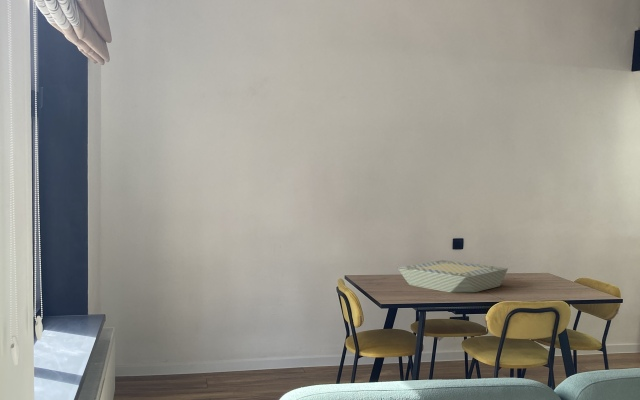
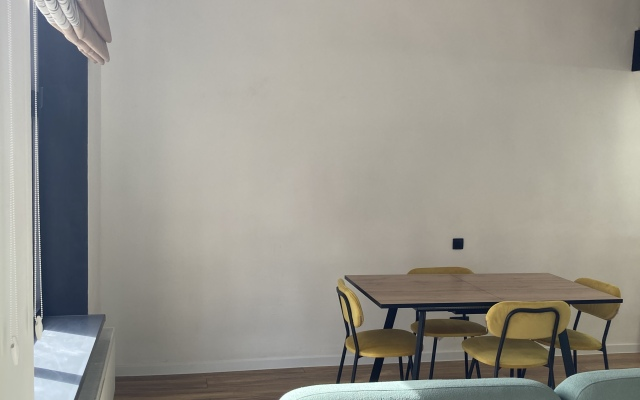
- board game [397,259,509,293]
